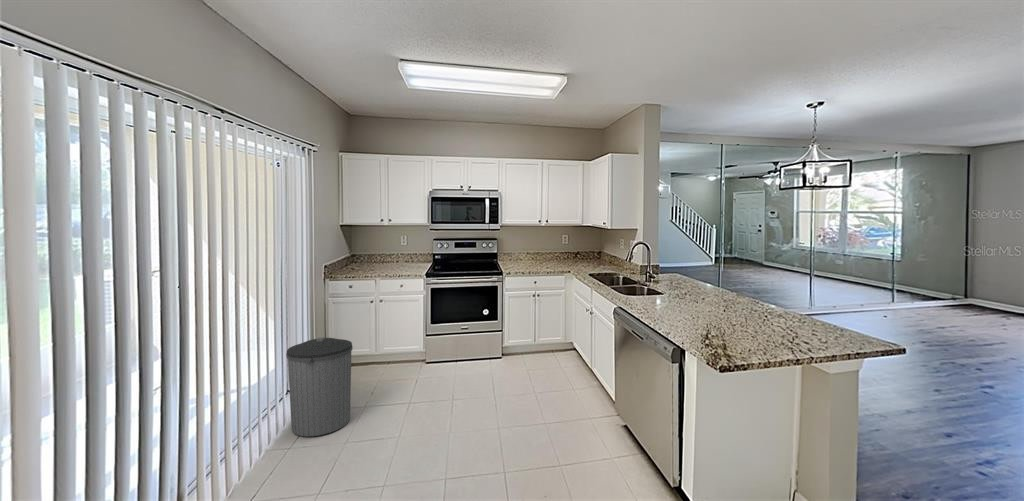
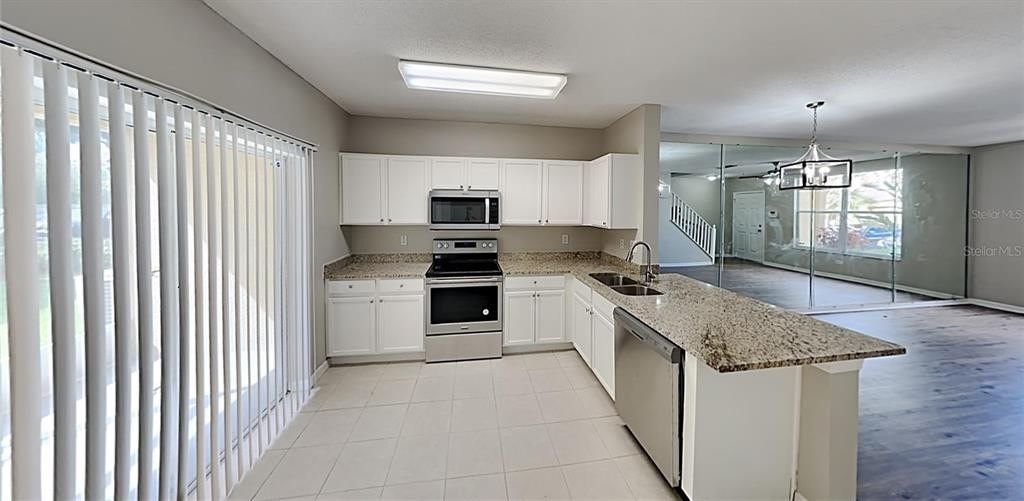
- trash can [285,337,353,437]
